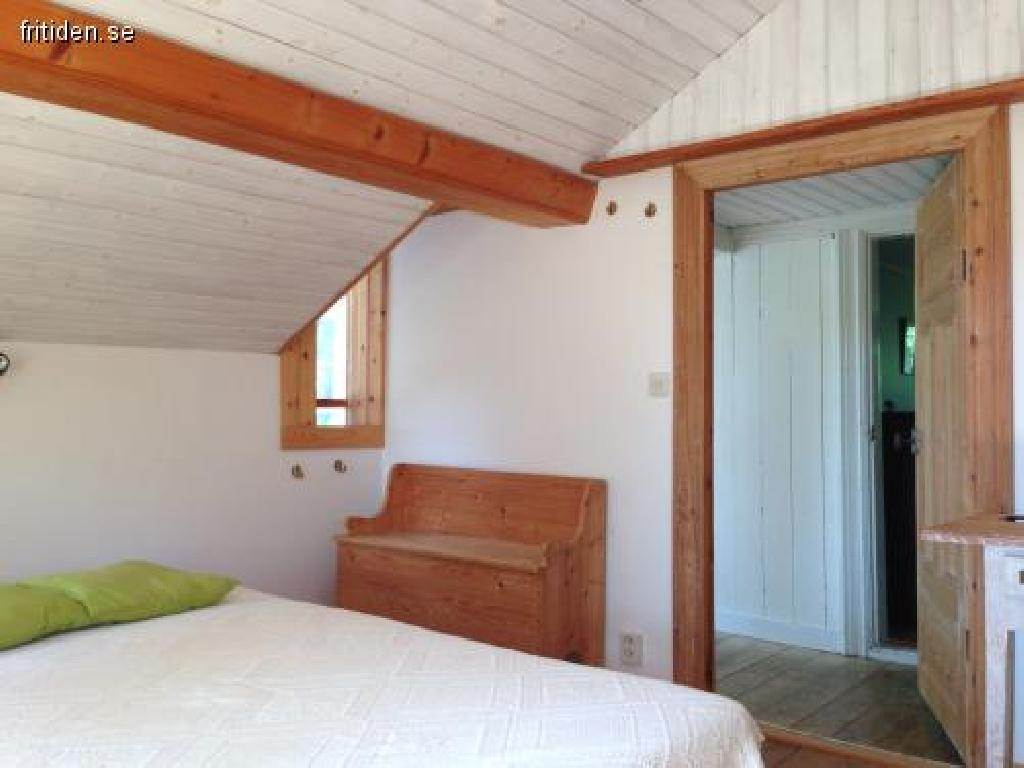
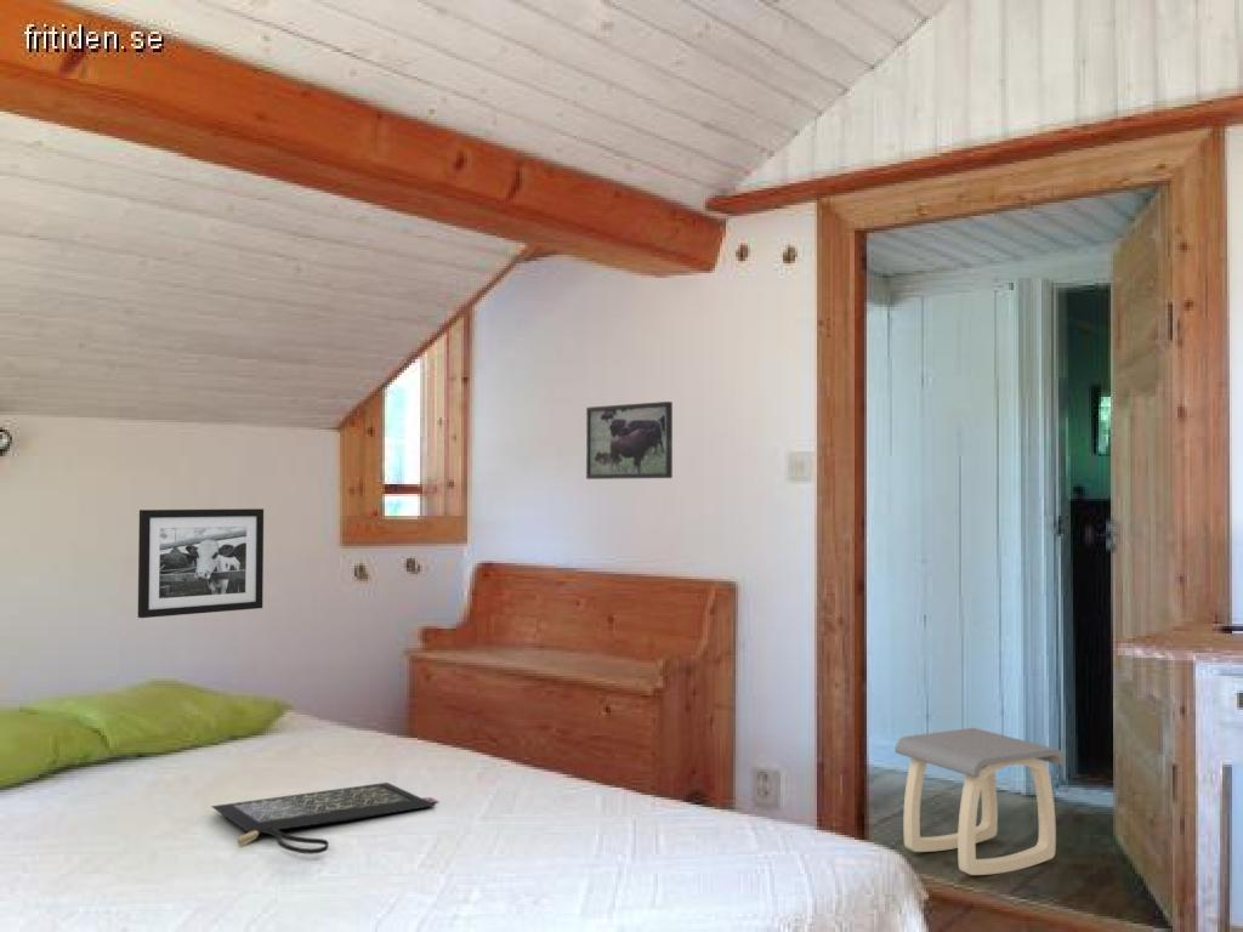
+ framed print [585,400,674,481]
+ picture frame [137,507,265,619]
+ stool [893,727,1066,876]
+ clutch bag [210,782,439,856]
